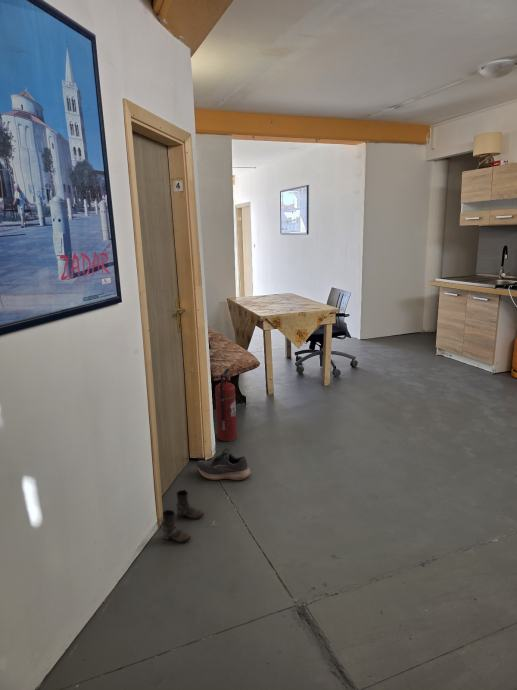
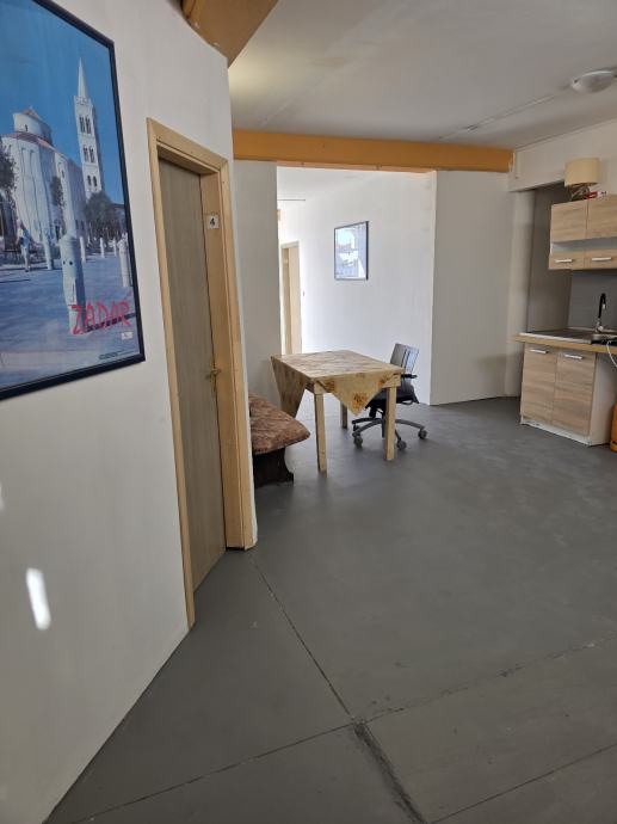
- boots [162,489,205,543]
- fire extinguisher [214,368,238,442]
- shoe [196,447,252,481]
